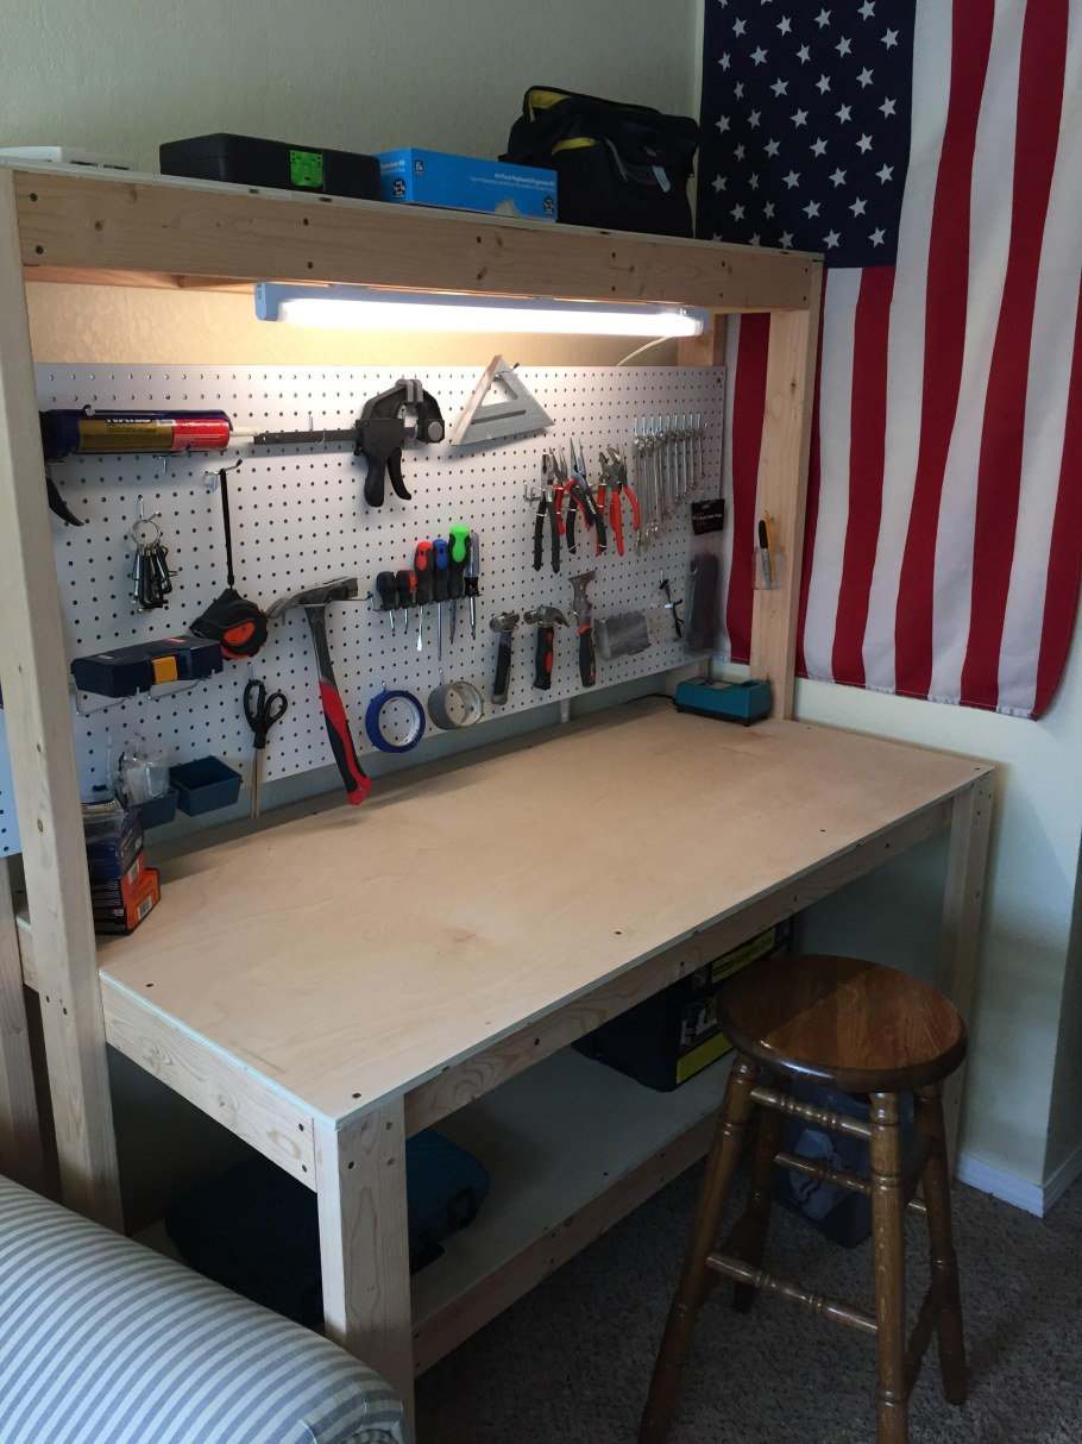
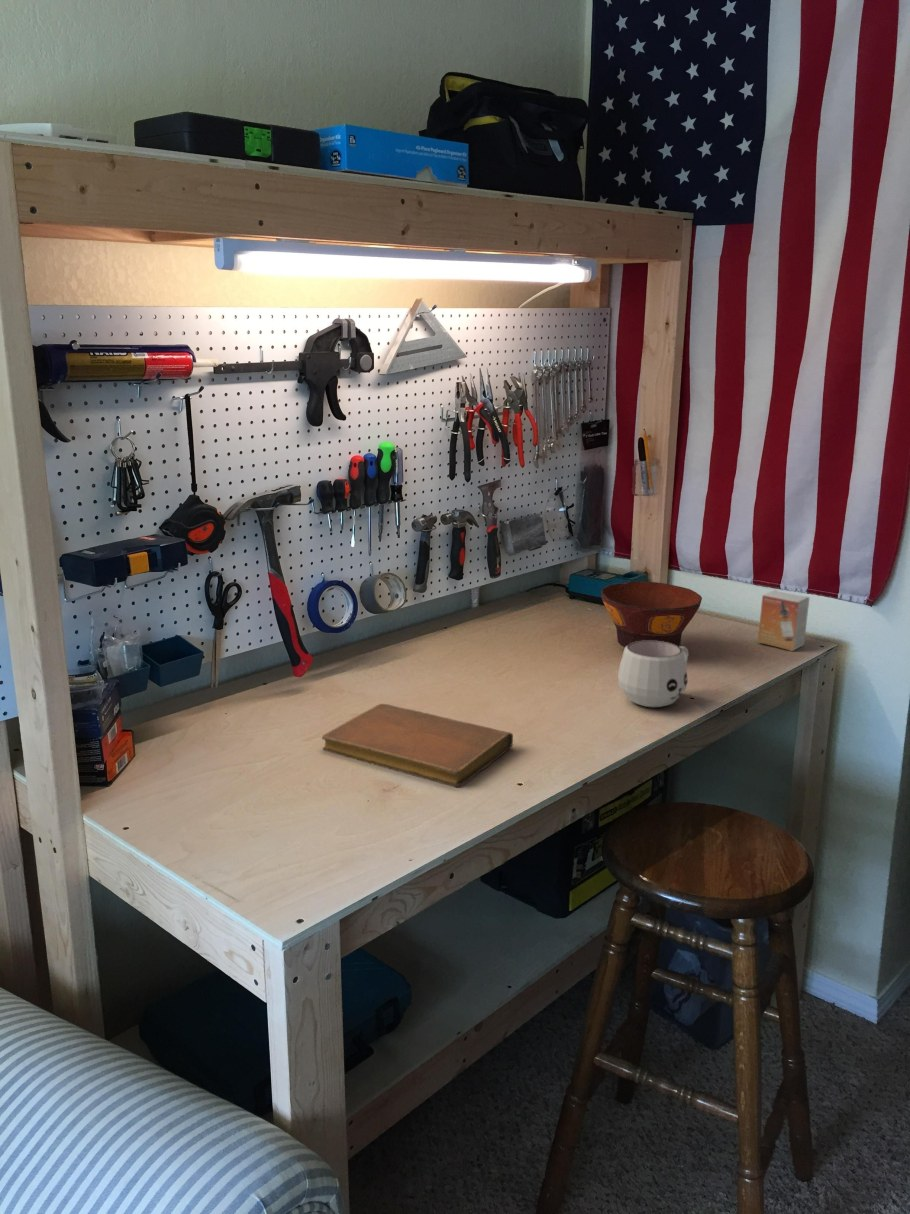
+ small box [756,589,810,652]
+ mug [617,640,690,709]
+ bowl [600,581,703,648]
+ notebook [321,703,514,789]
